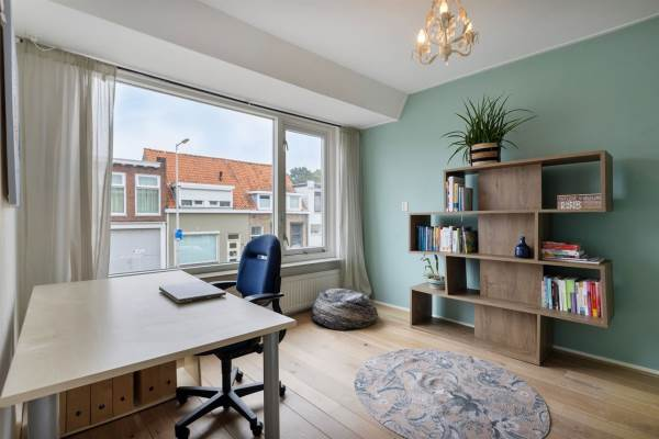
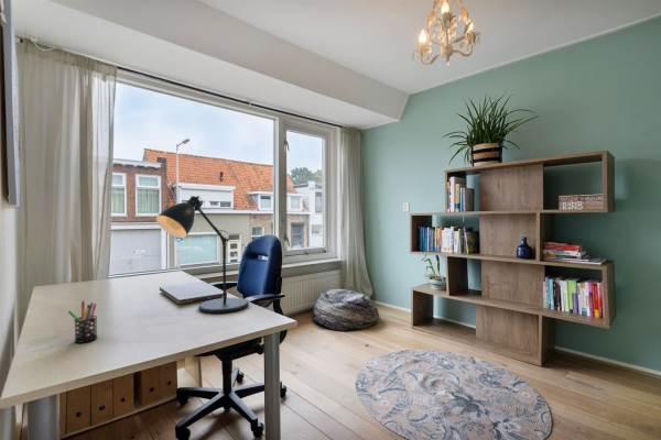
+ pen holder [67,300,98,344]
+ desk lamp [155,195,250,315]
